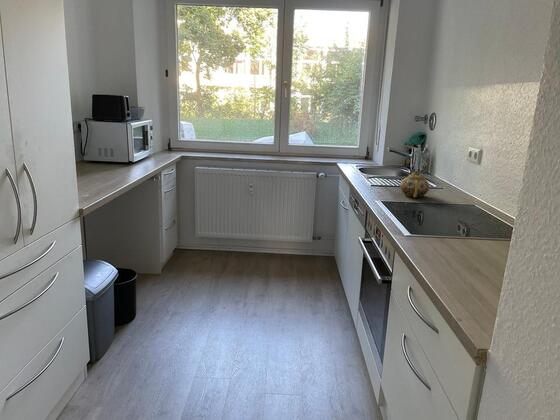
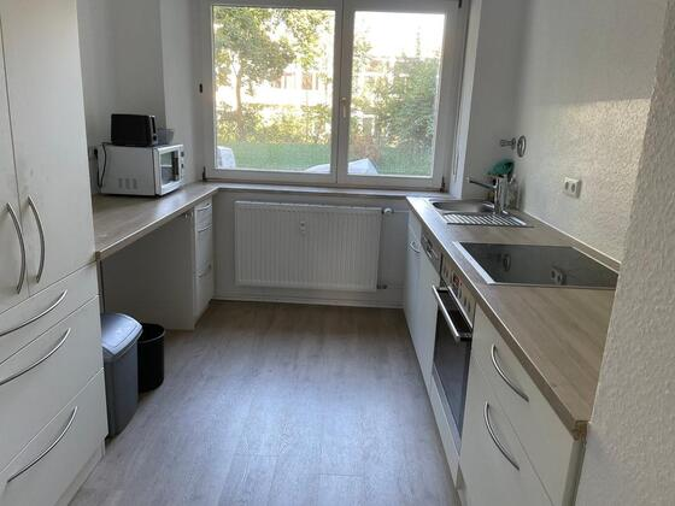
- teapot [399,170,430,198]
